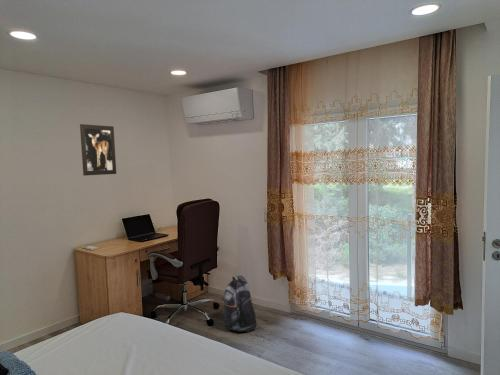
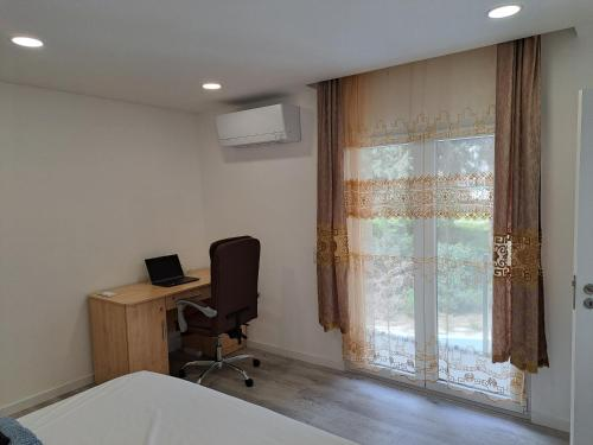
- wall art [79,123,117,177]
- backpack [223,274,257,334]
